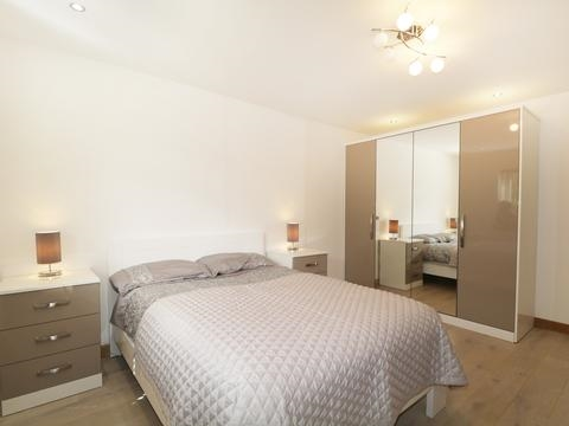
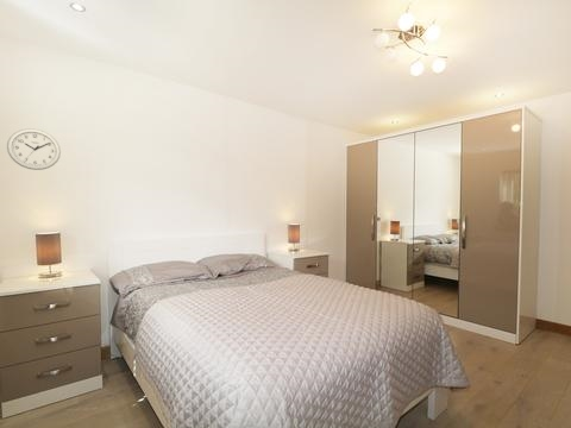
+ wall clock [6,127,62,171]
